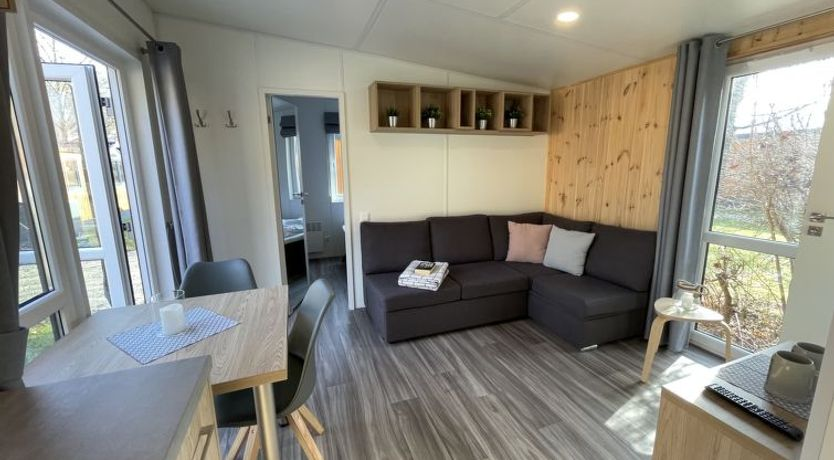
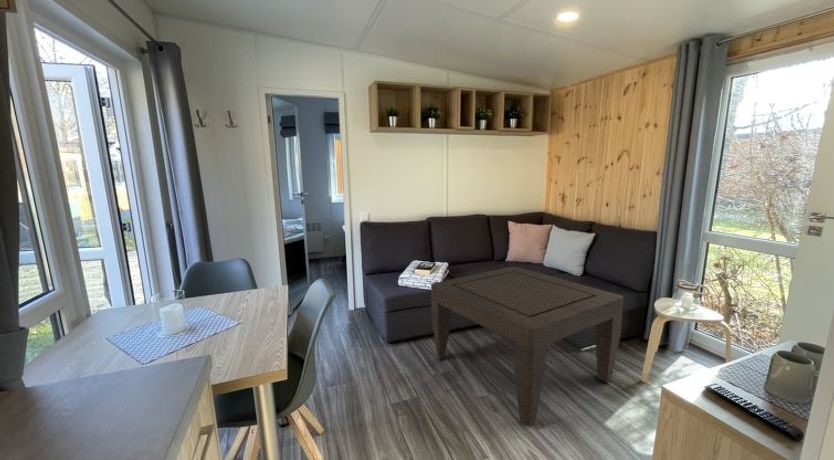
+ coffee table [430,266,625,427]
